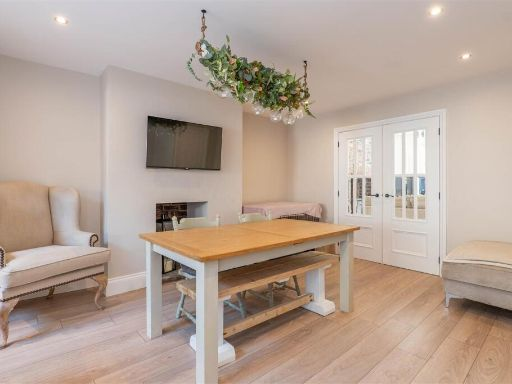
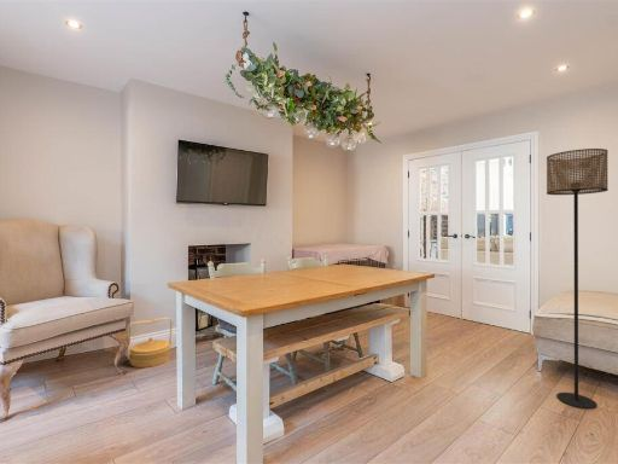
+ basket [126,315,174,369]
+ floor lamp [546,147,610,411]
